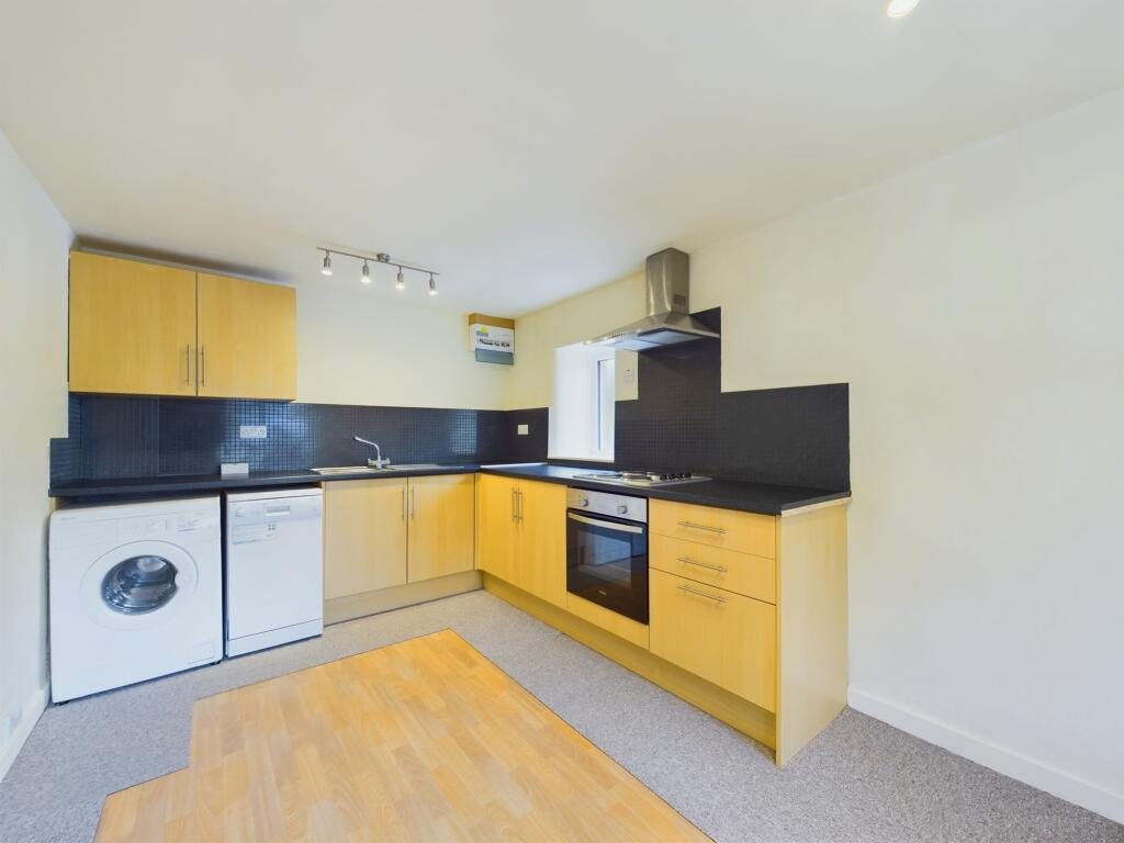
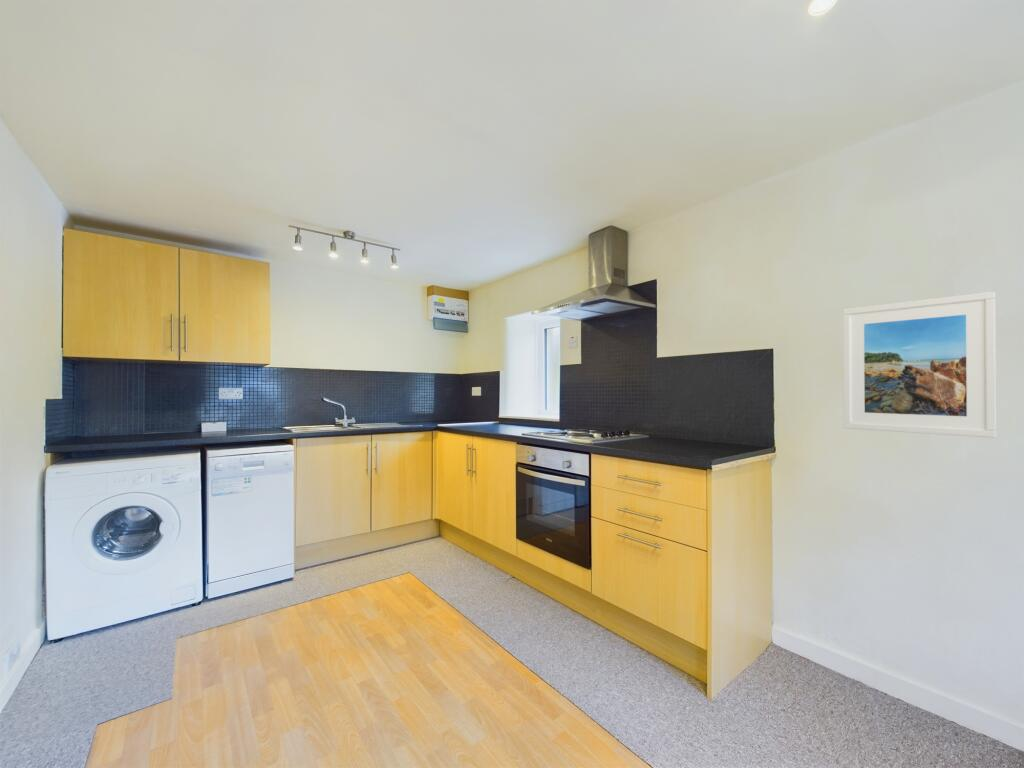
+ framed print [842,291,998,439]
